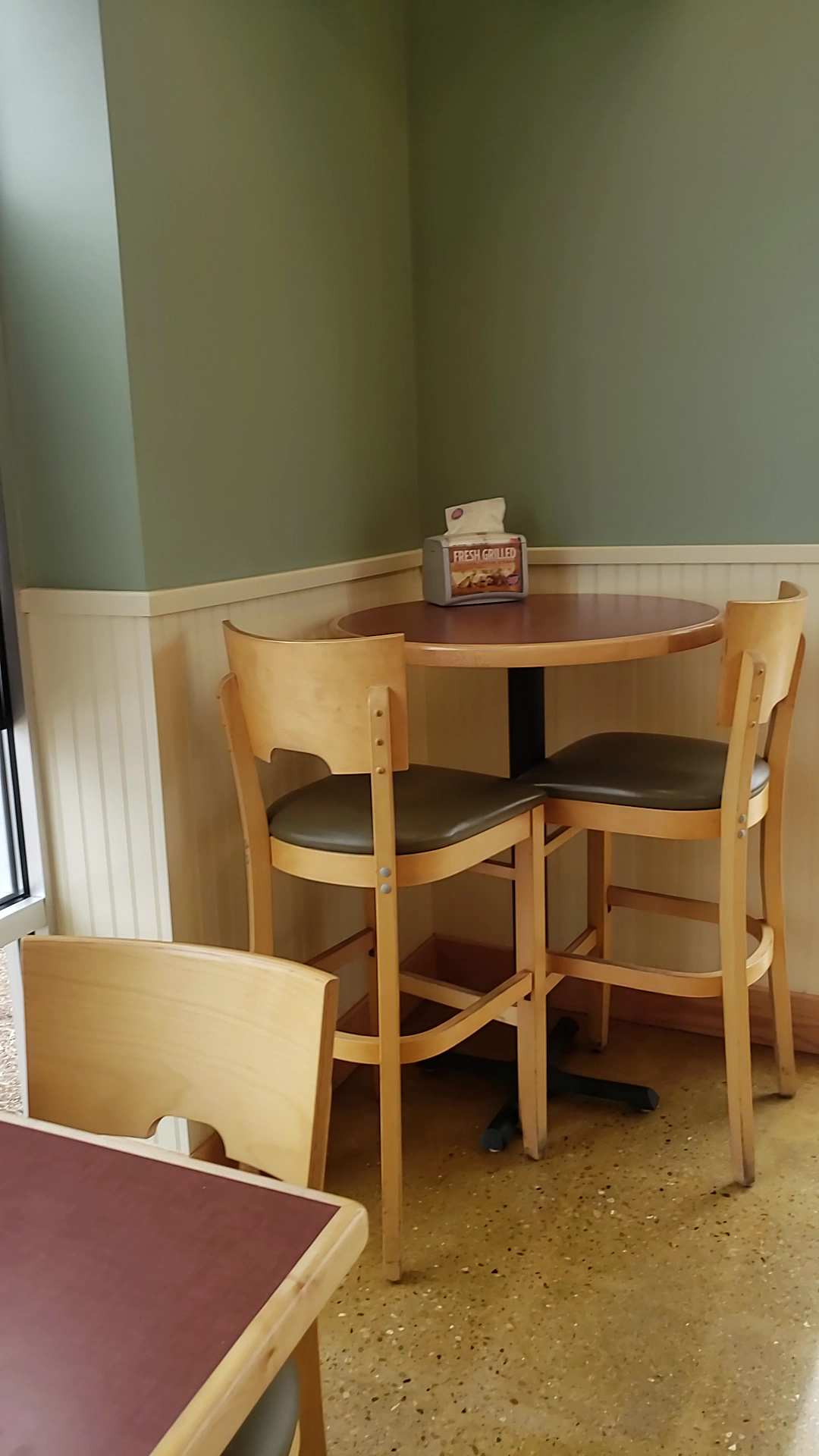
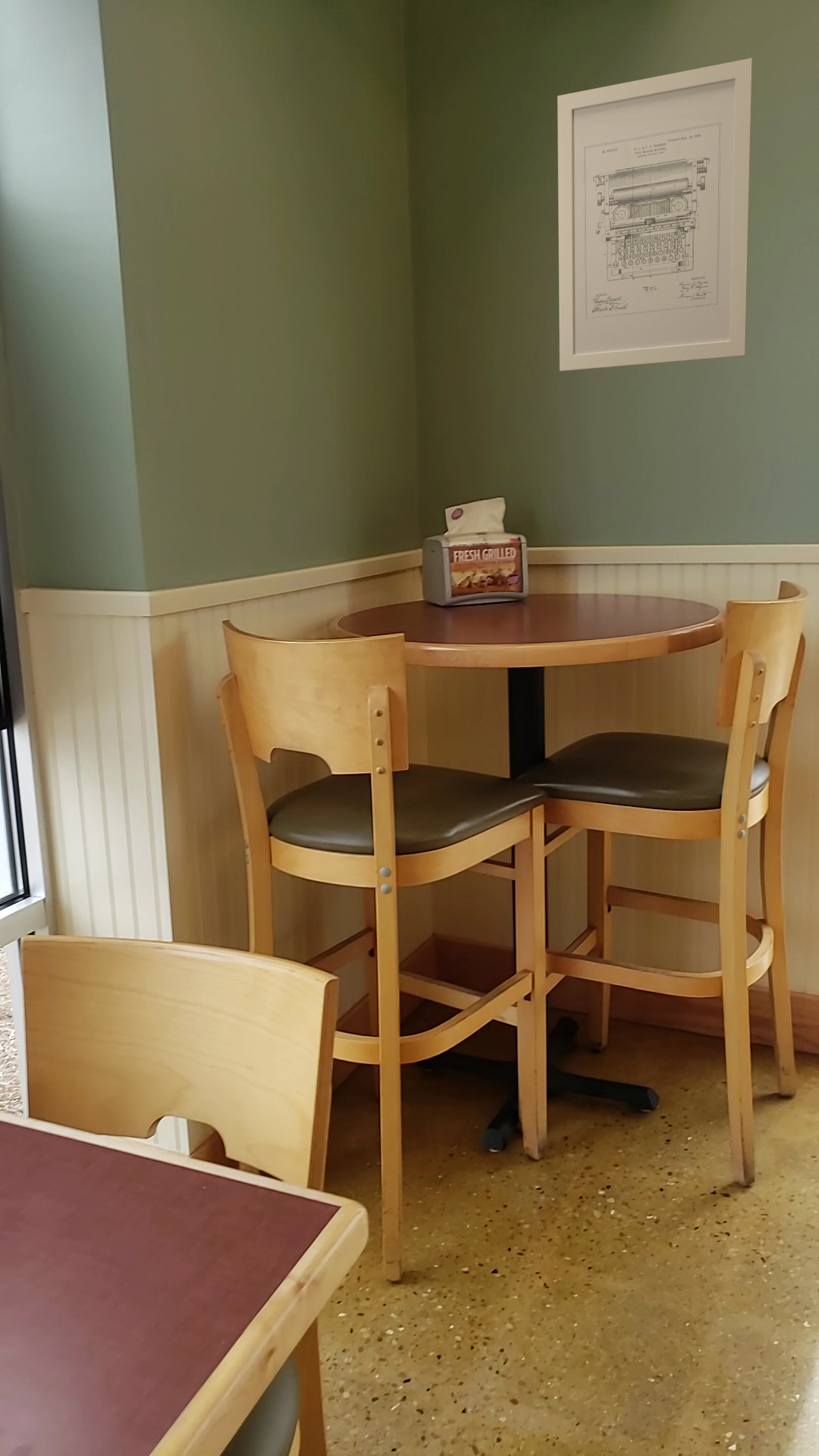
+ wall art [557,58,754,372]
